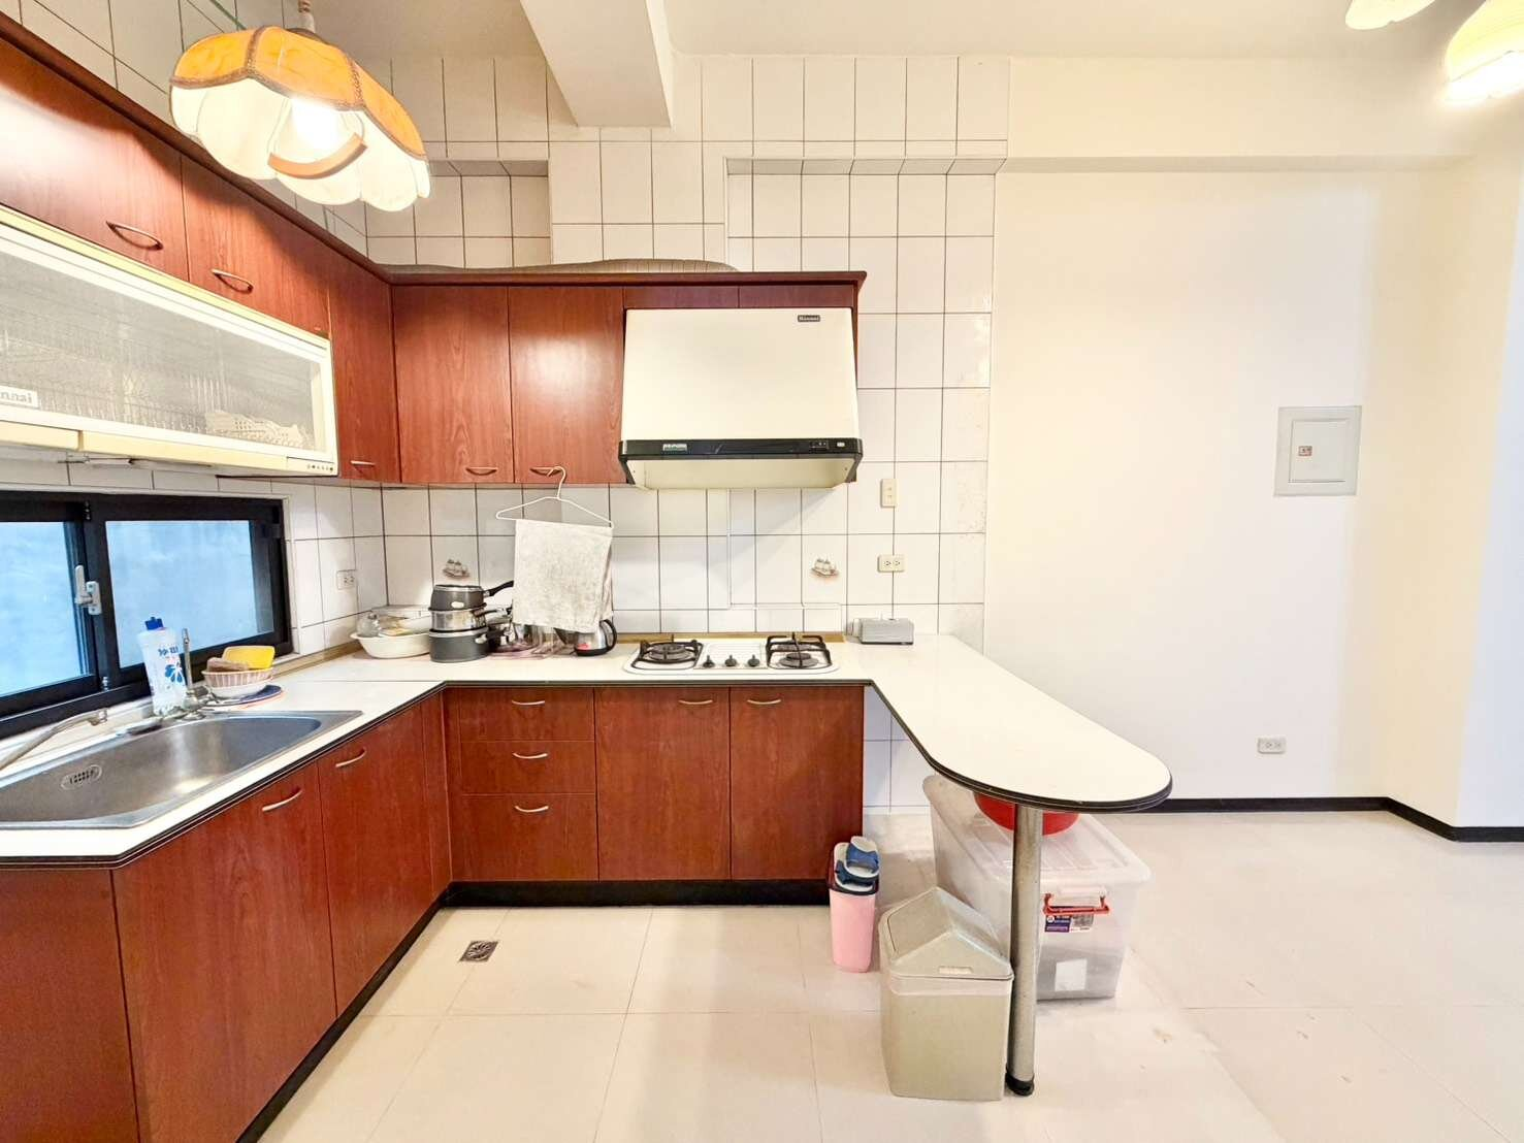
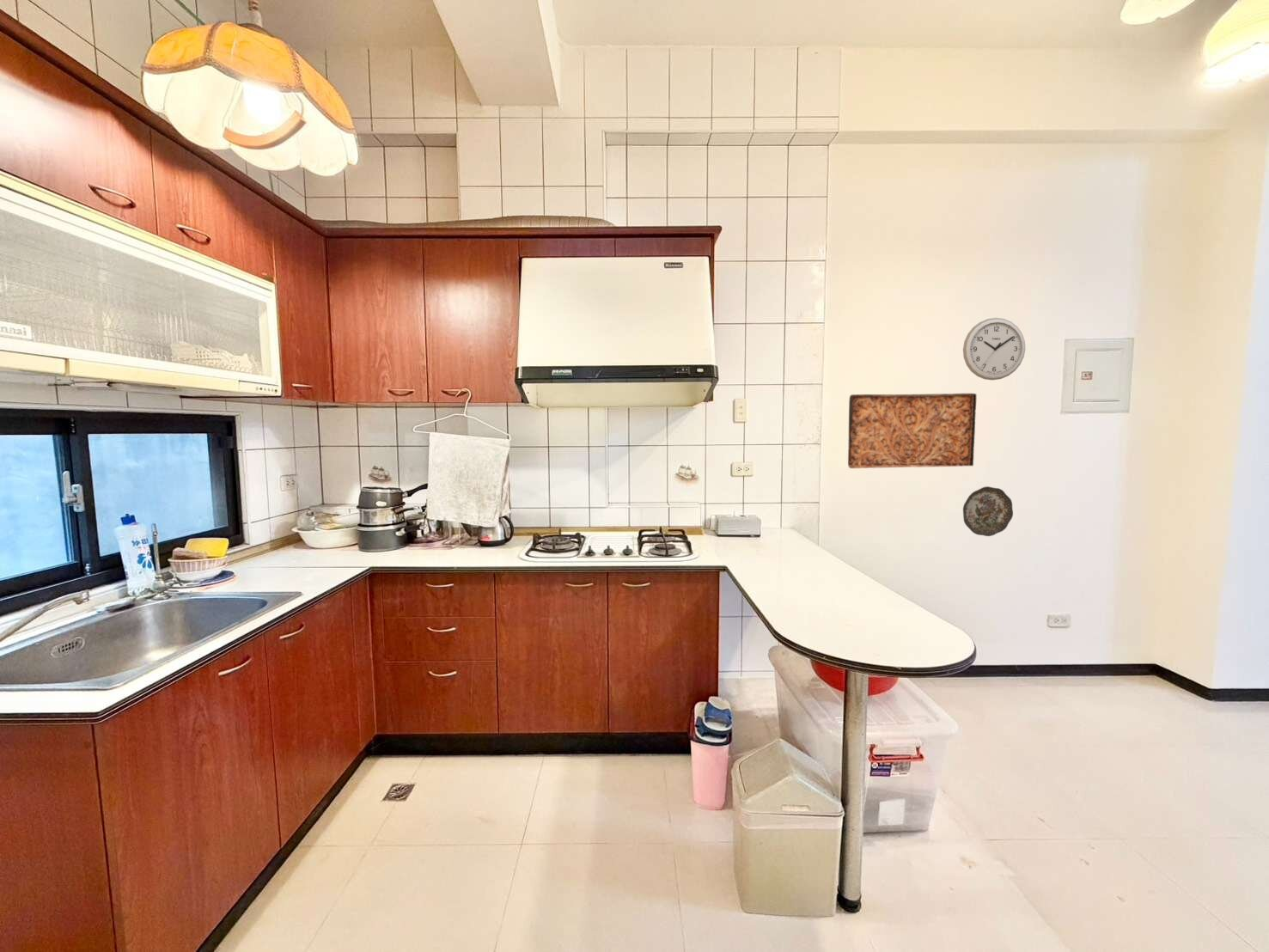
+ relief panel [847,393,978,469]
+ wall clock [962,317,1026,381]
+ decorative plate [962,485,1014,537]
